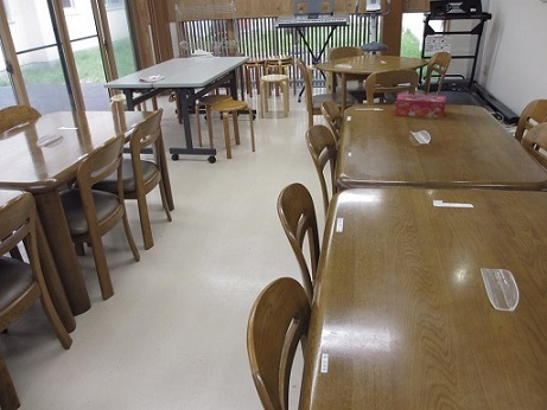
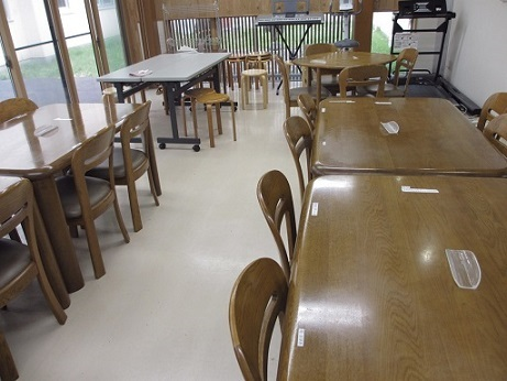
- tissue box [394,92,447,118]
